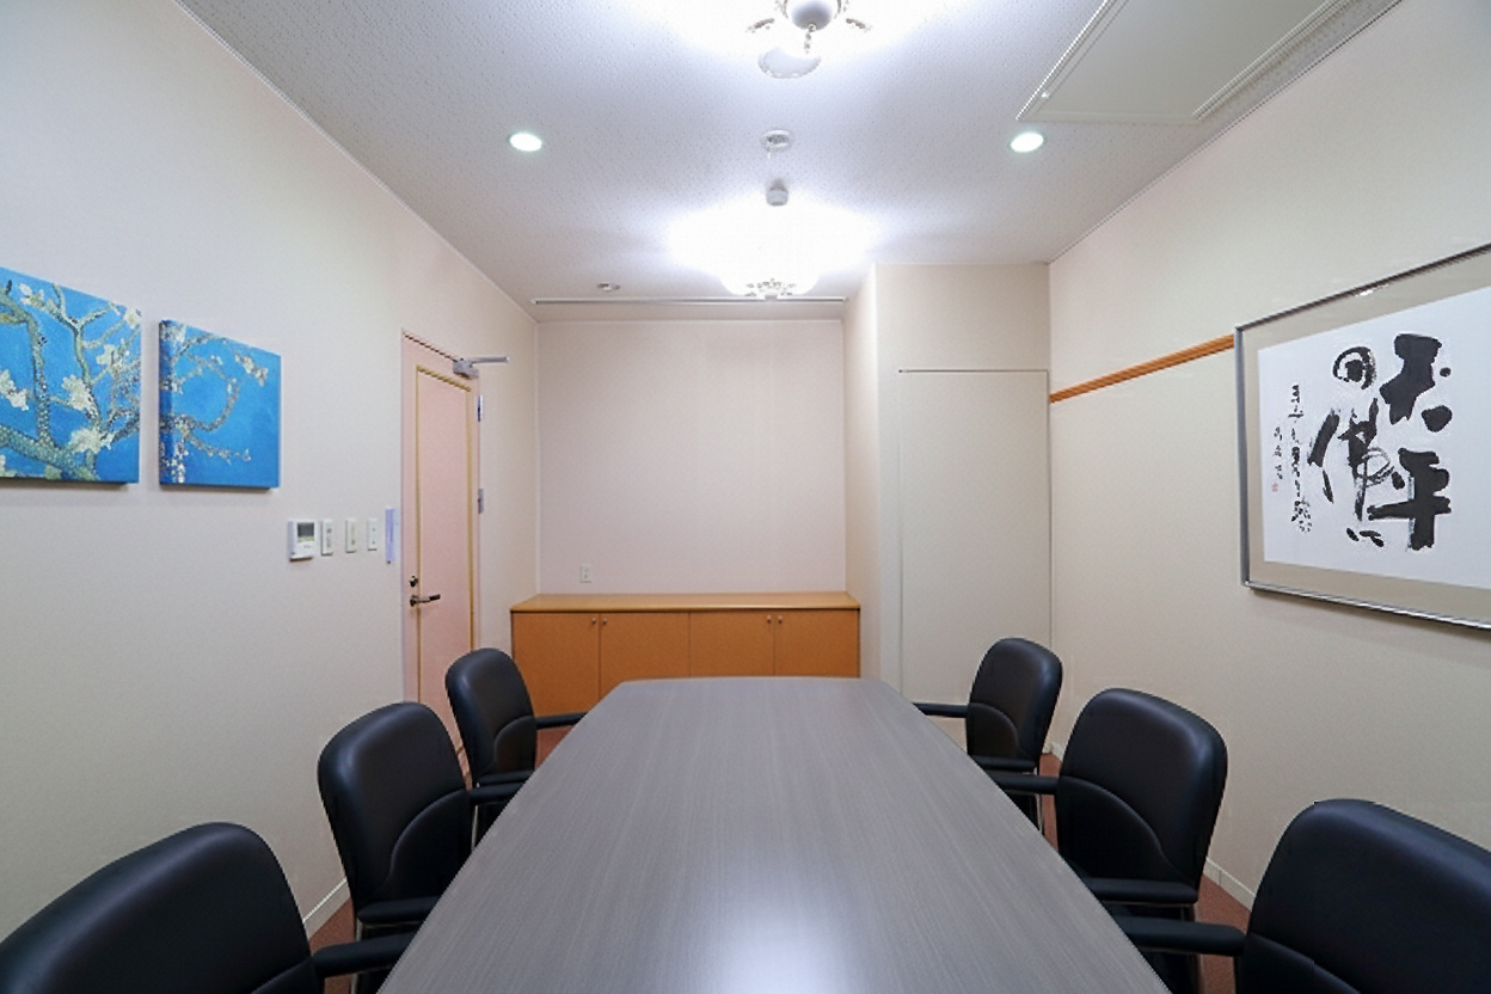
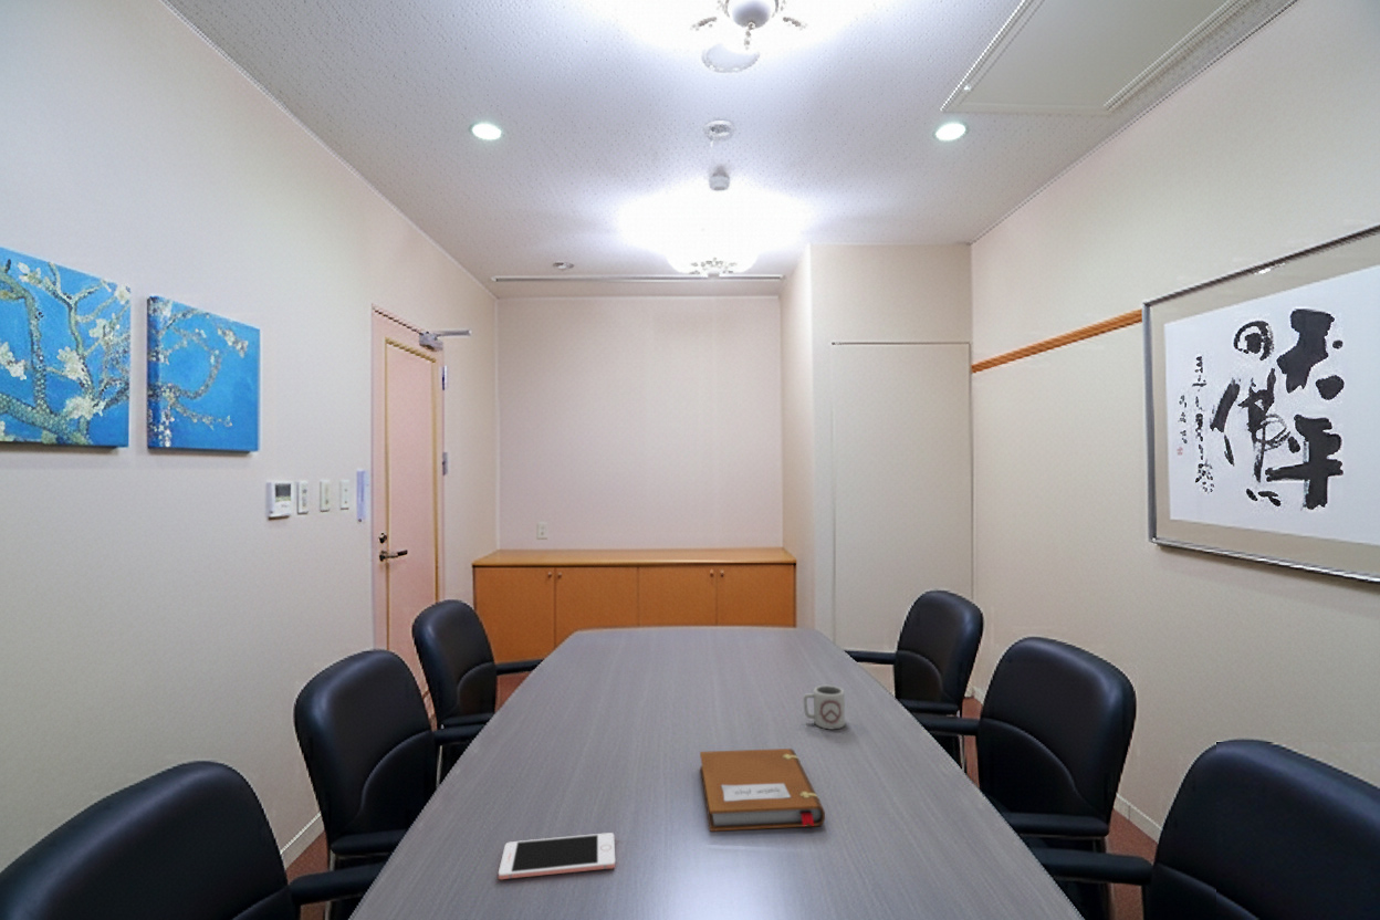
+ cell phone [498,832,616,880]
+ notebook [699,748,826,833]
+ cup [802,684,846,730]
